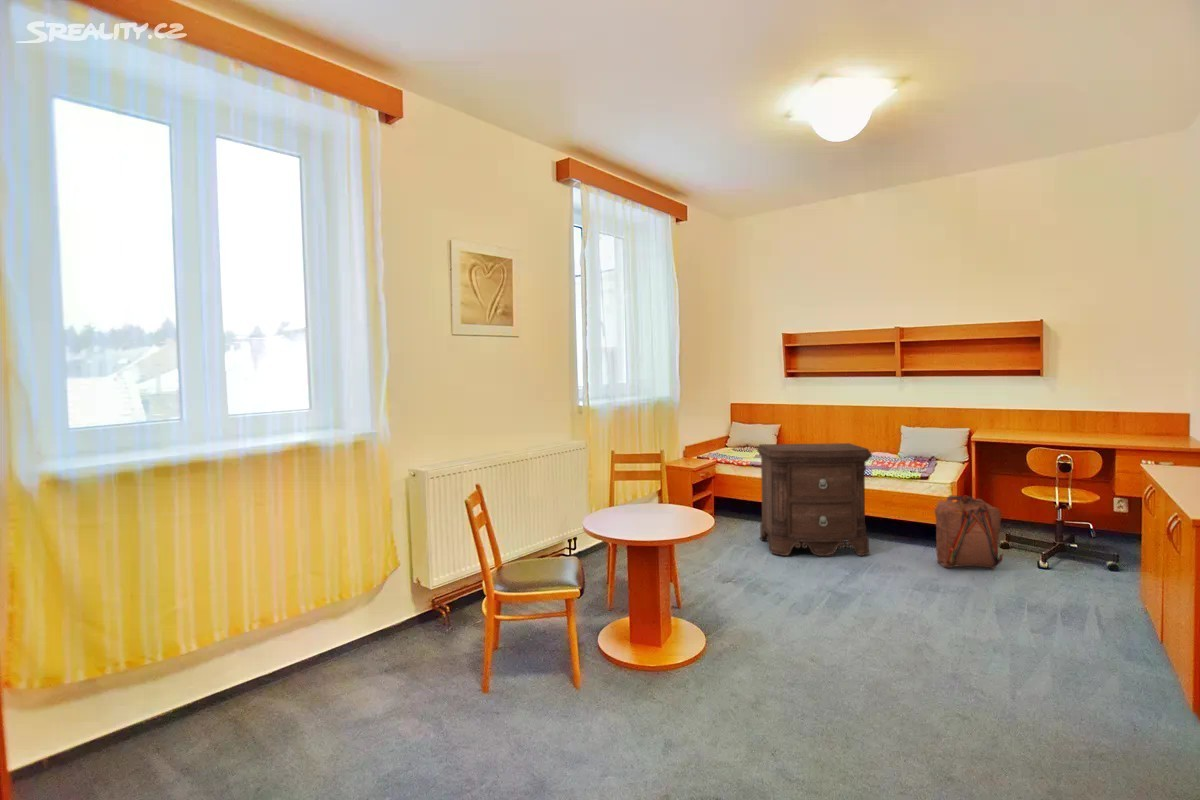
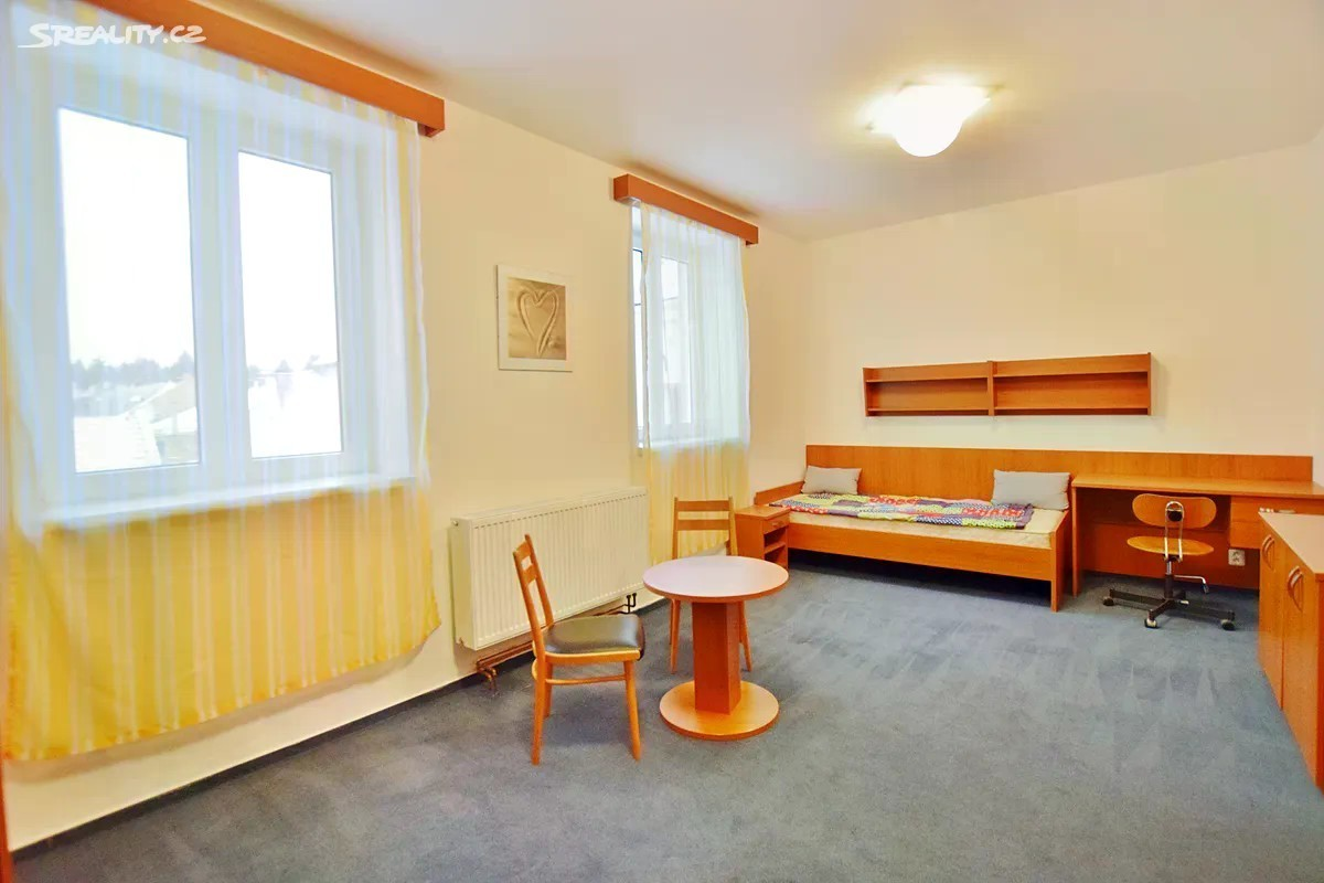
- nightstand [756,442,873,557]
- backpack [934,494,1005,570]
